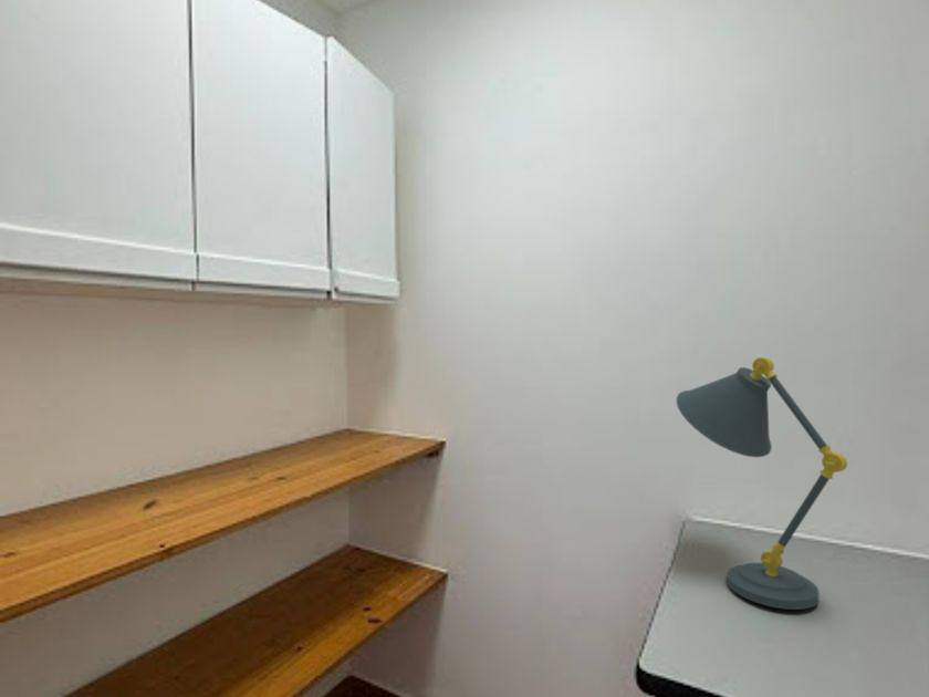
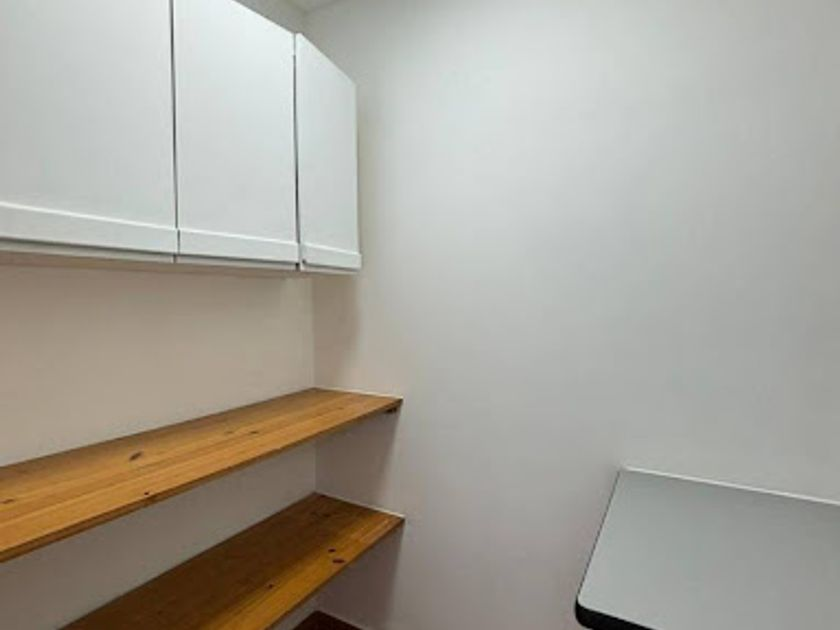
- desk lamp [675,356,848,611]
